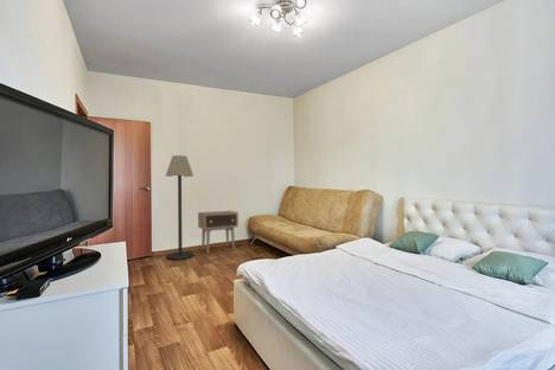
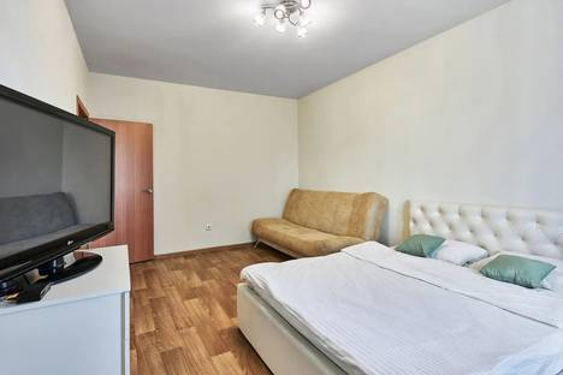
- side table [197,210,240,254]
- floor lamp [165,154,194,261]
